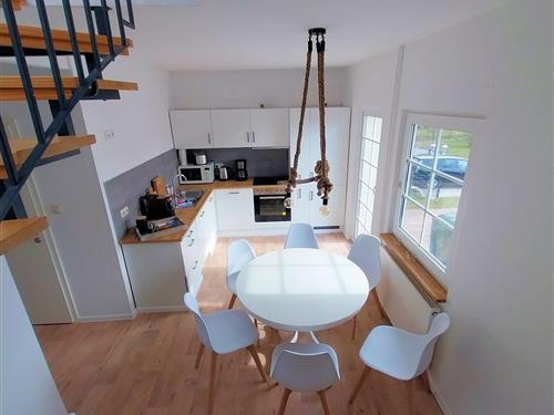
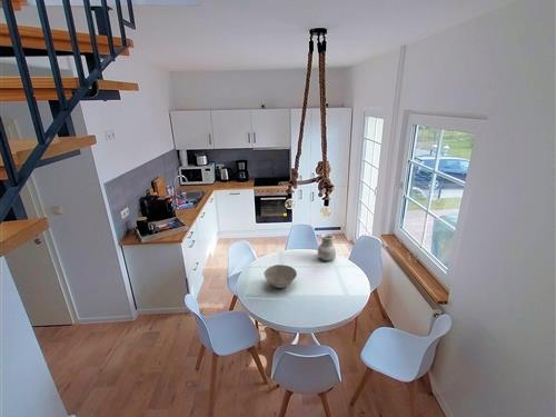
+ bowl [262,264,298,289]
+ vase [317,232,337,261]
